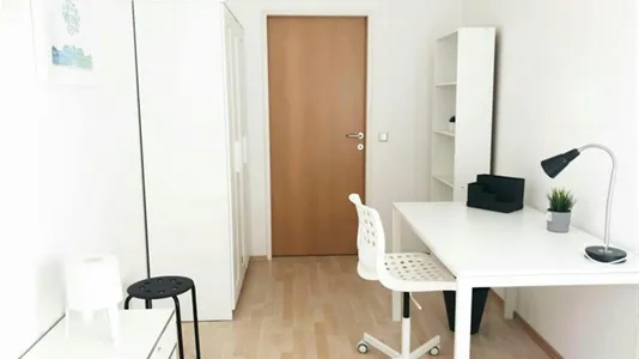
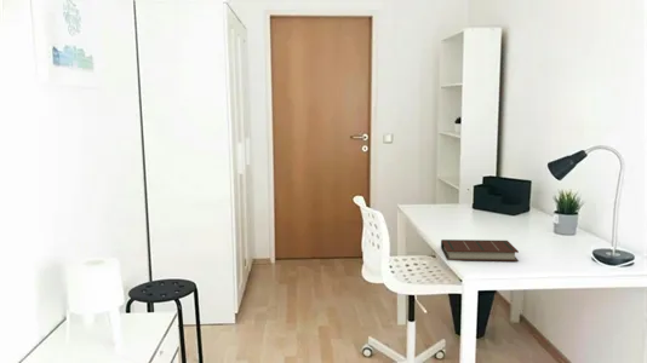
+ book [440,238,520,263]
